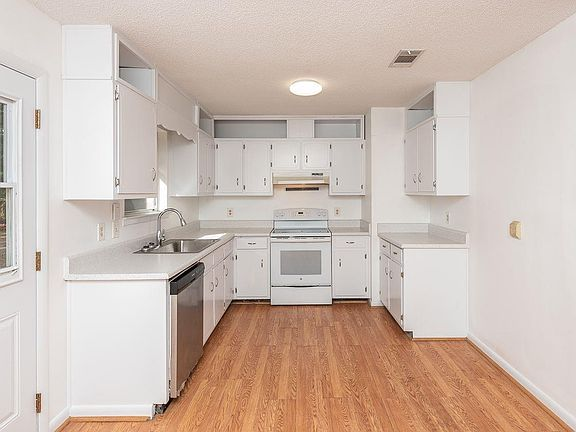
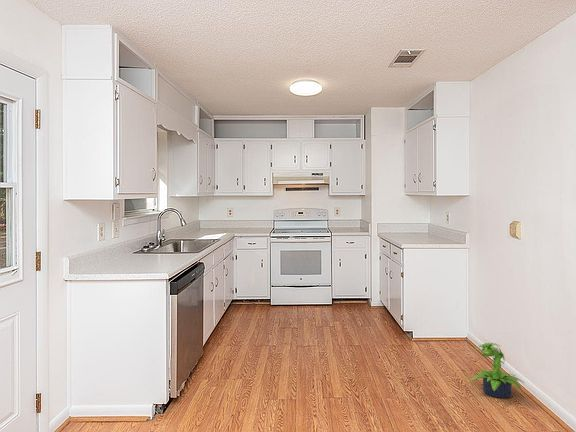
+ potted plant [469,342,525,399]
